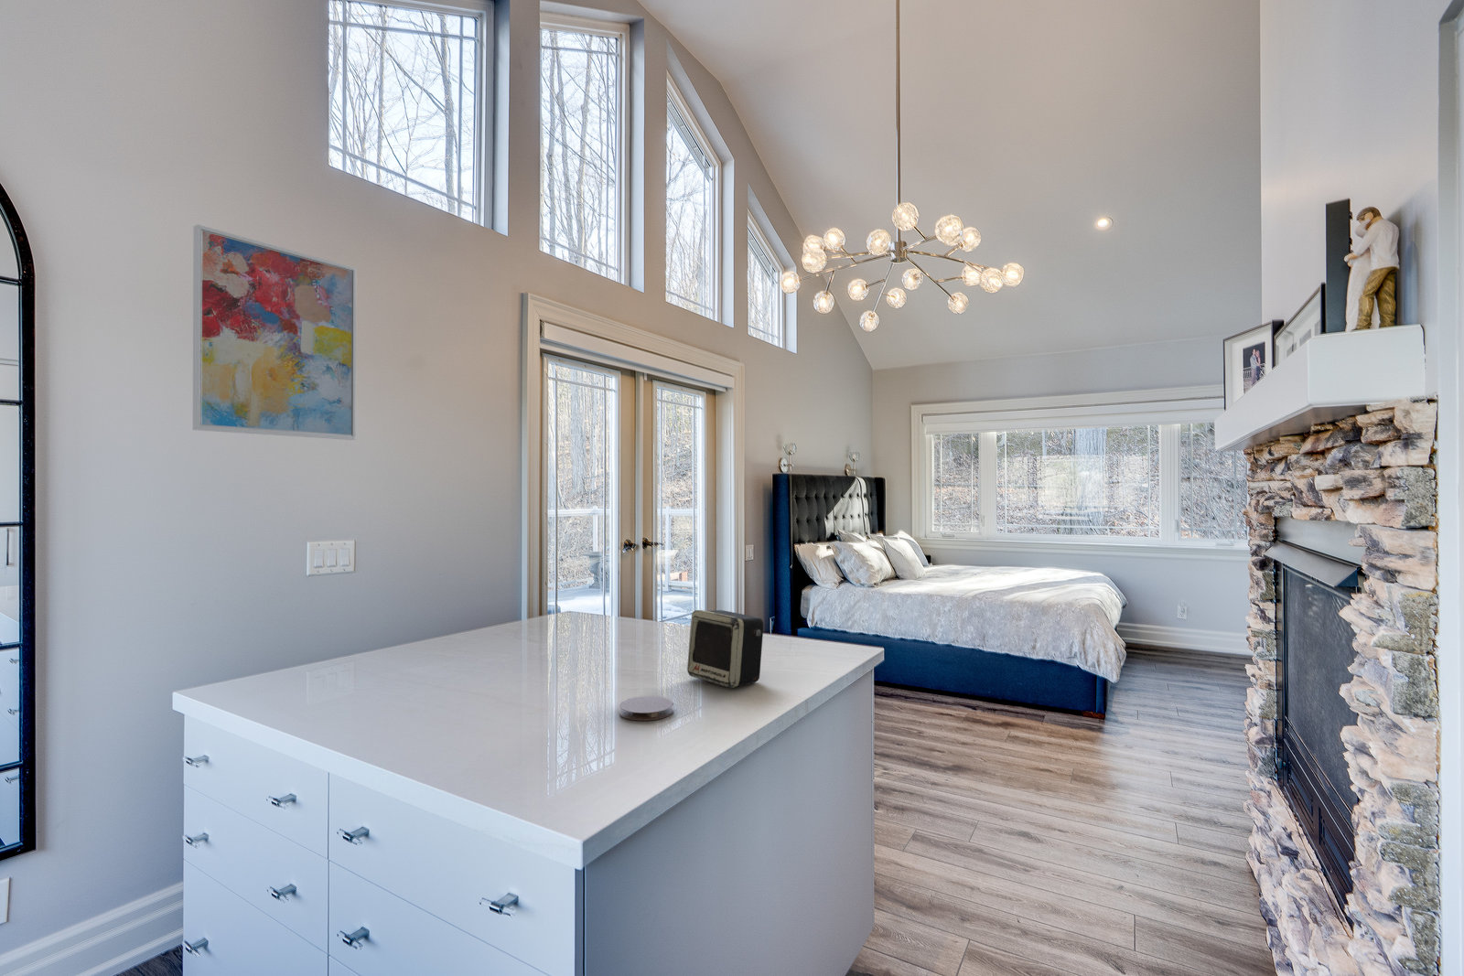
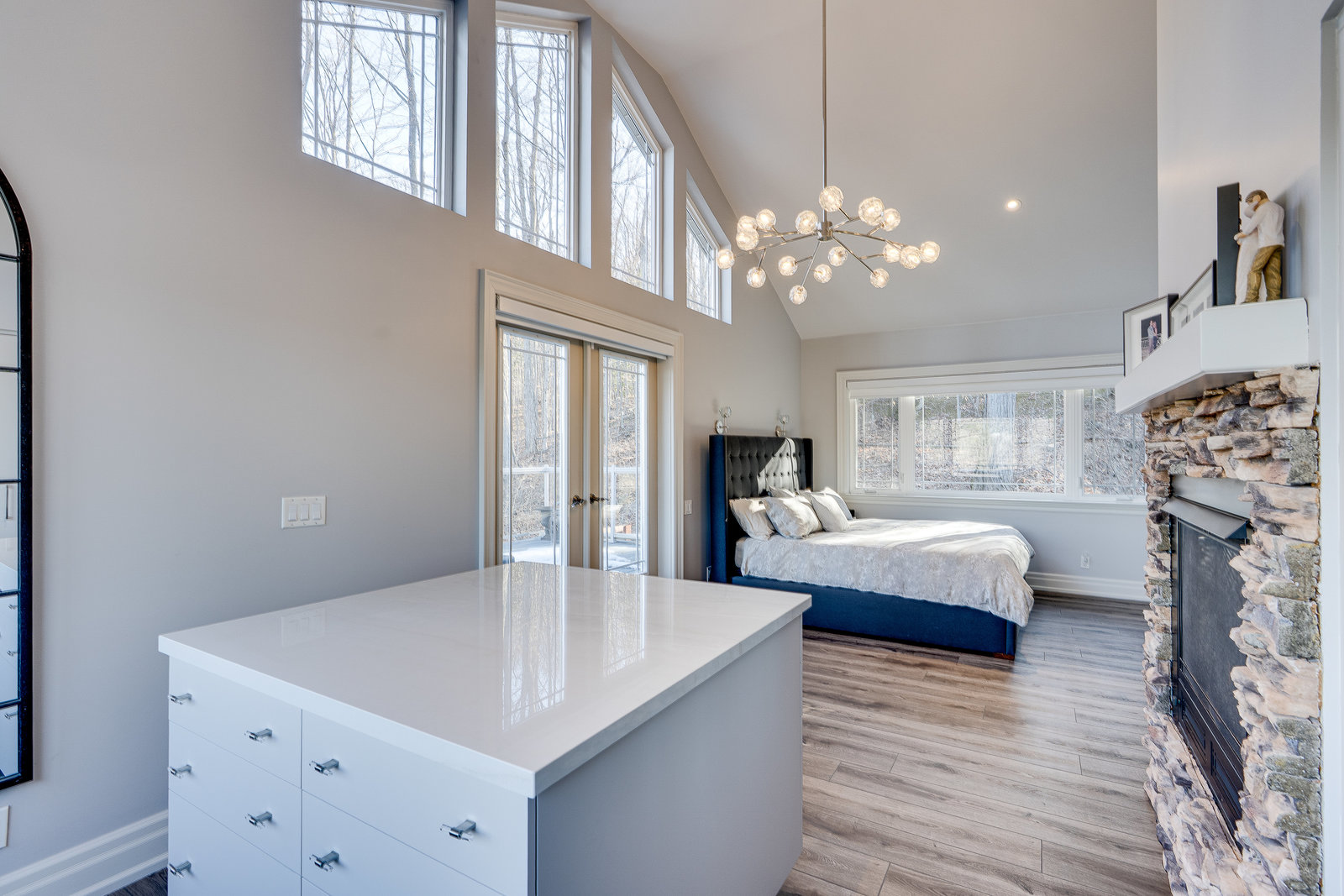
- coaster [619,695,674,722]
- wall art [192,224,357,441]
- speaker [686,609,764,688]
